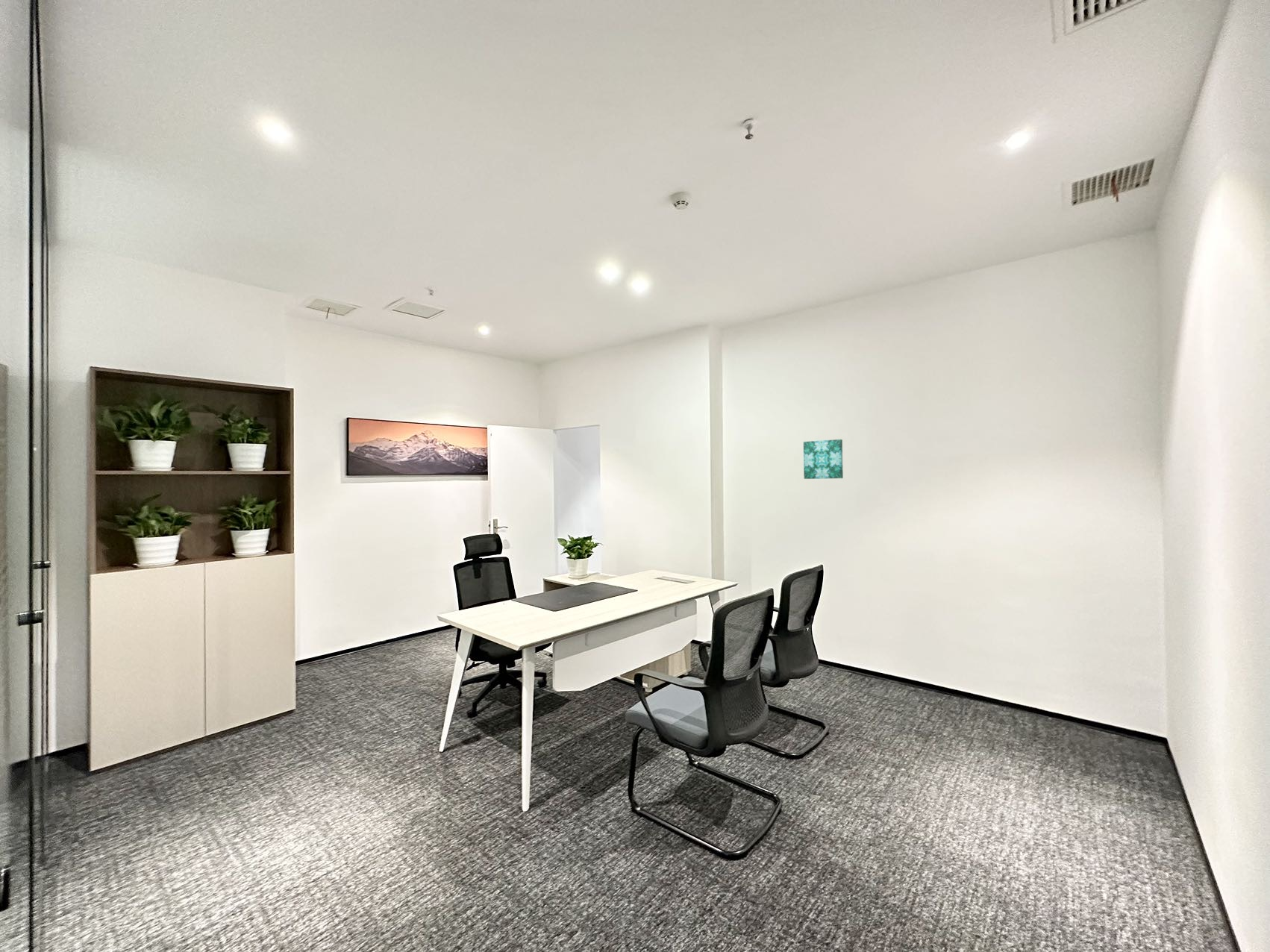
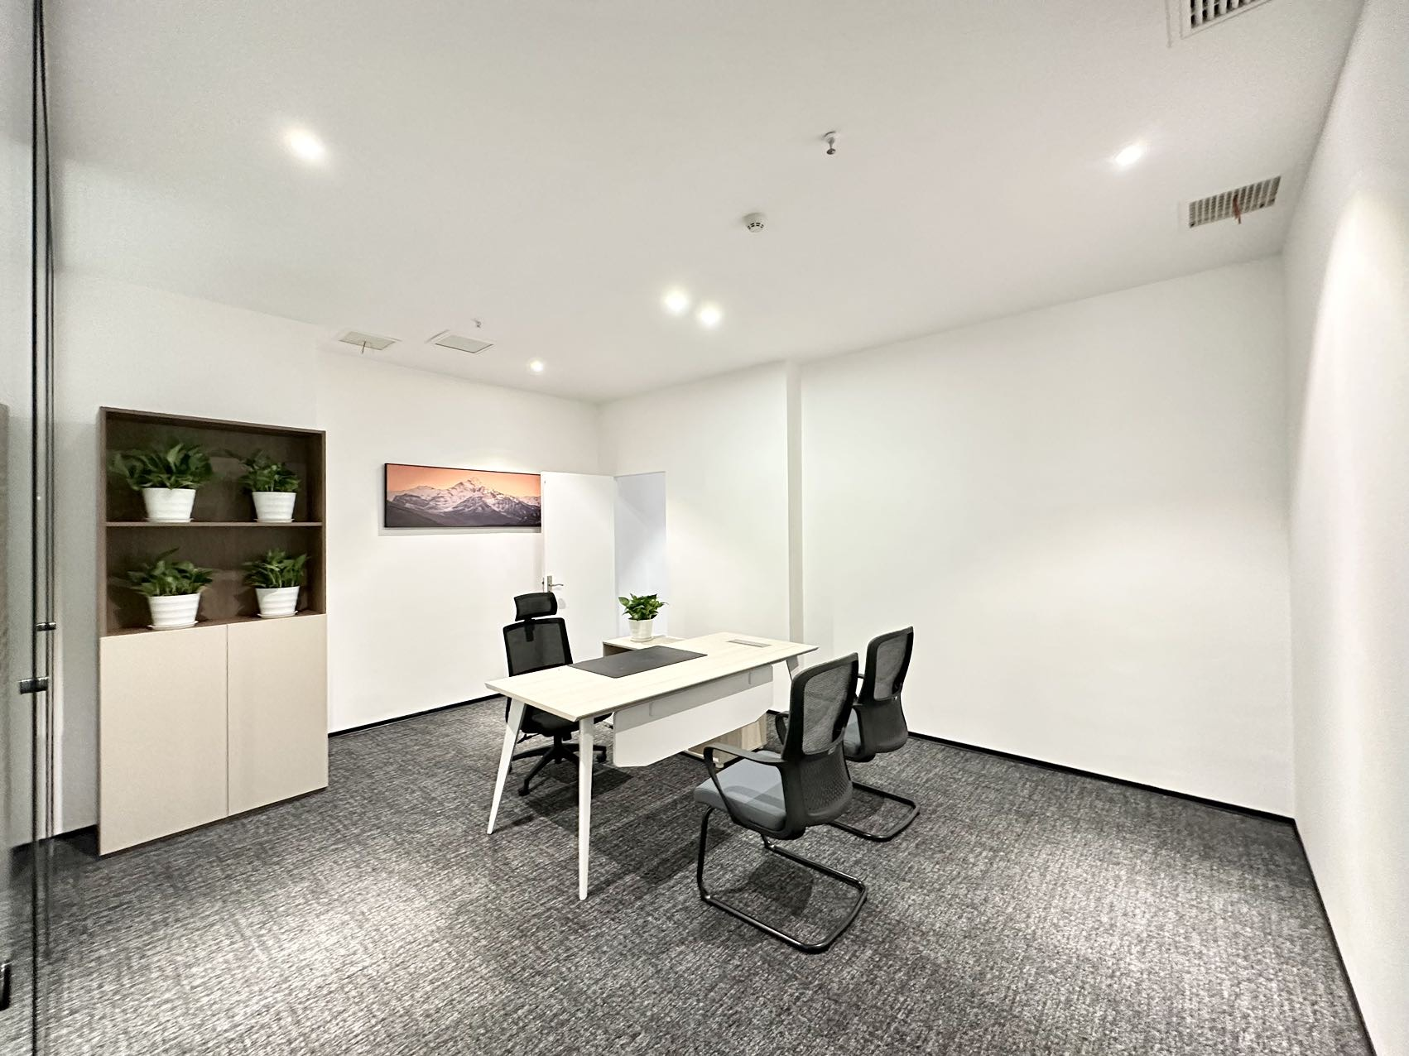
- wall art [803,439,844,480]
